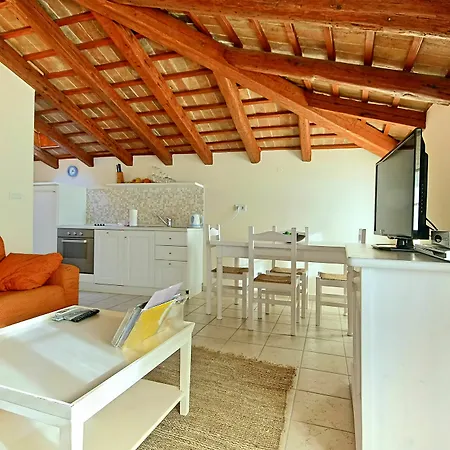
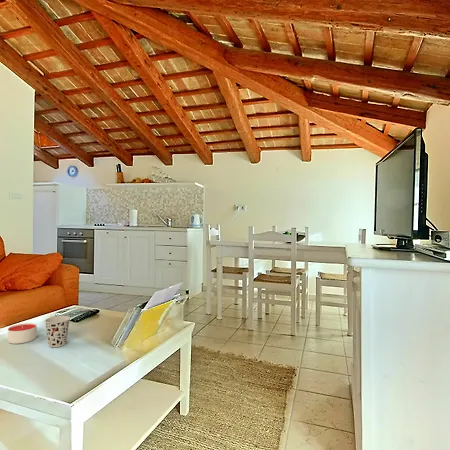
+ cup [44,315,71,348]
+ candle [7,322,38,345]
